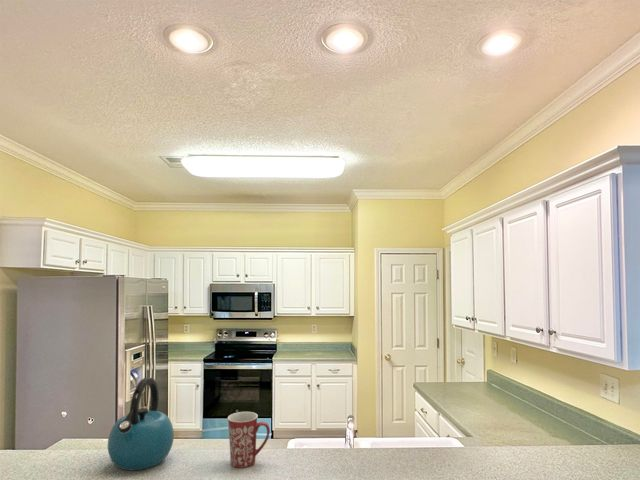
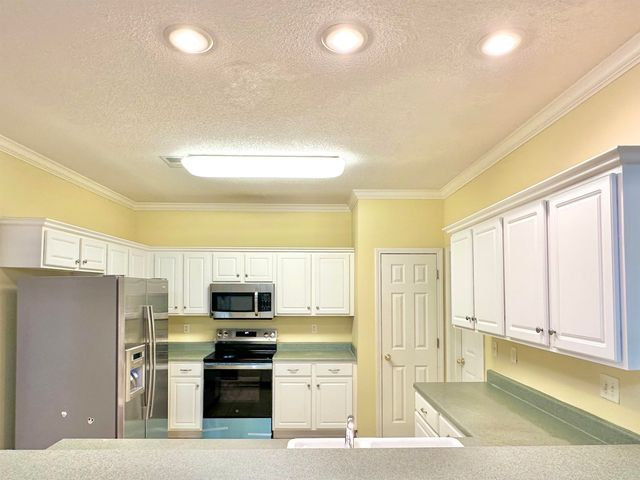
- mug [227,411,271,469]
- kettle [107,377,175,471]
